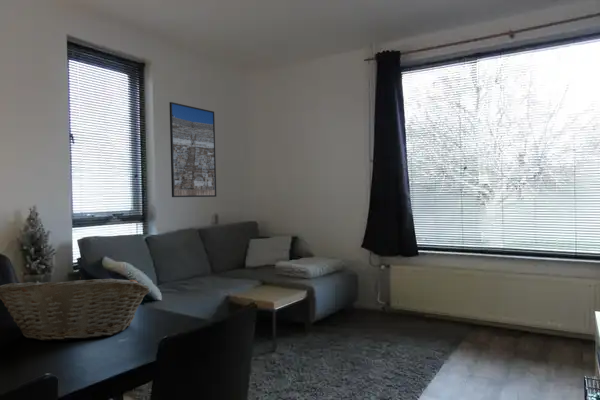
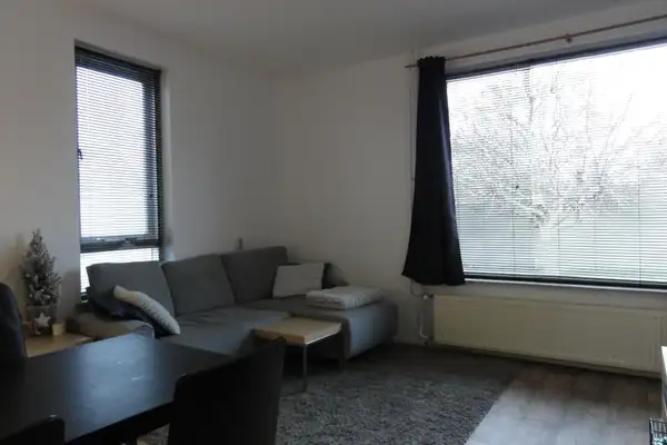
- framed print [168,101,217,198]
- fruit basket [0,276,151,342]
